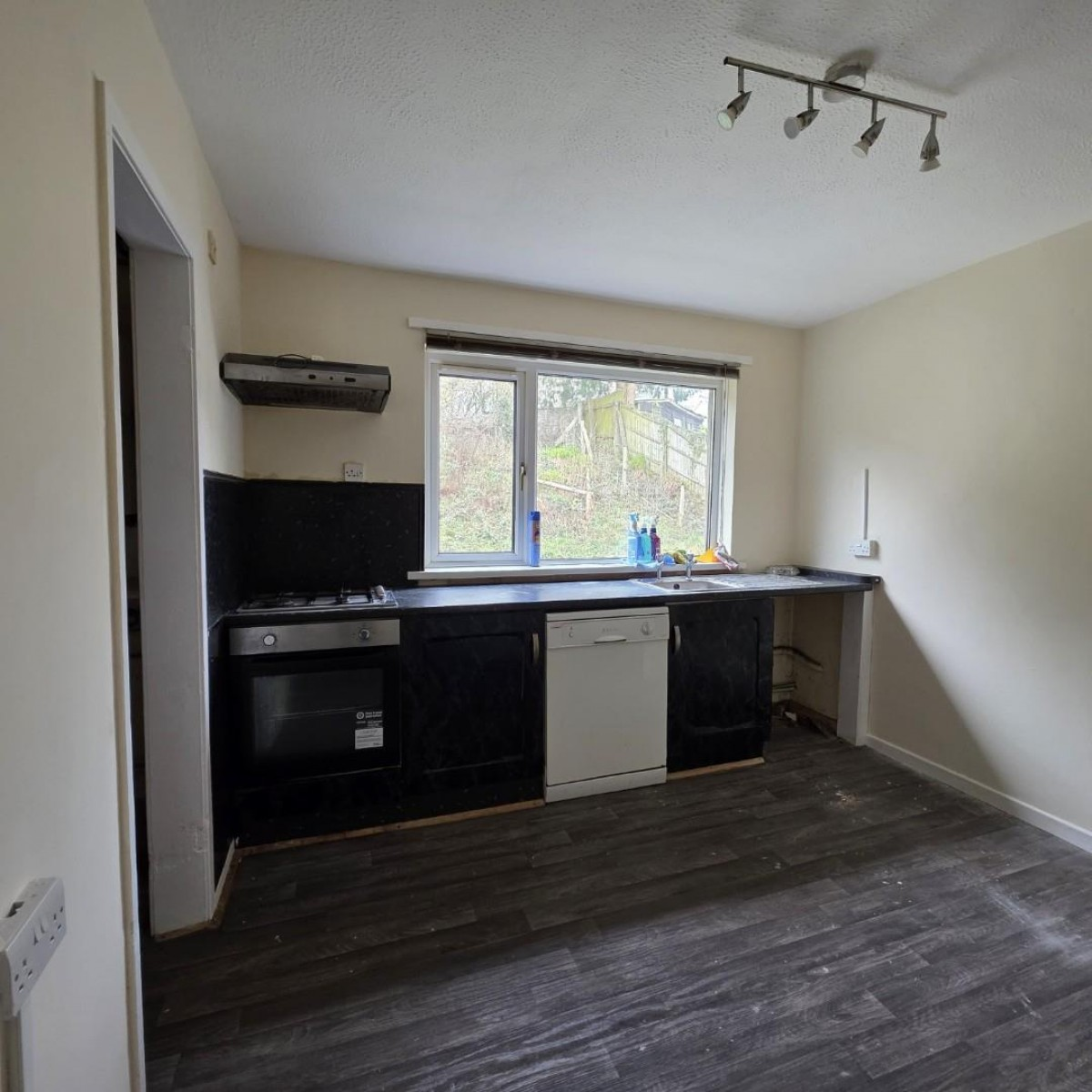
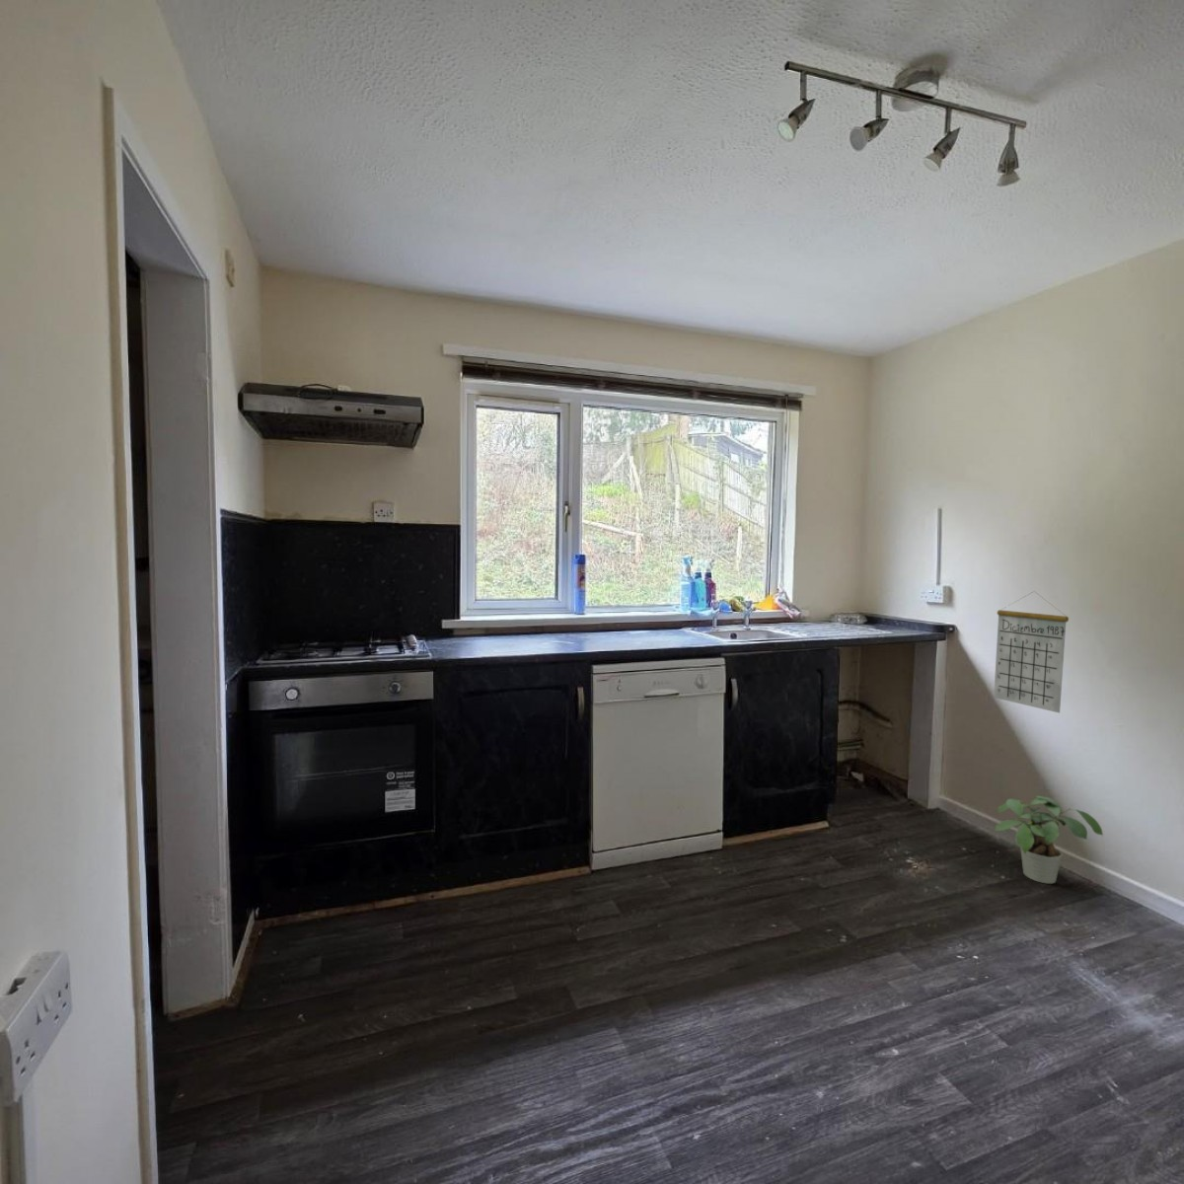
+ calendar [992,590,1069,715]
+ potted plant [993,795,1104,885]
